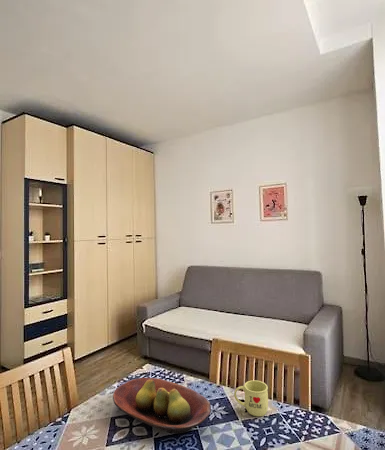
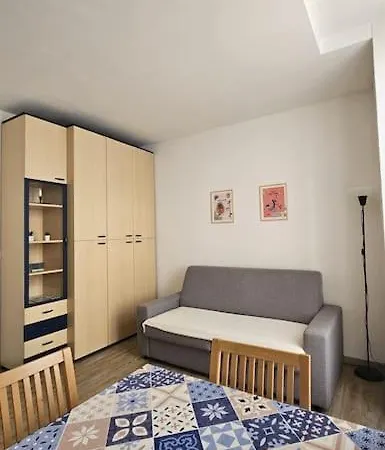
- mug [233,379,269,417]
- fruit bowl [112,377,212,435]
